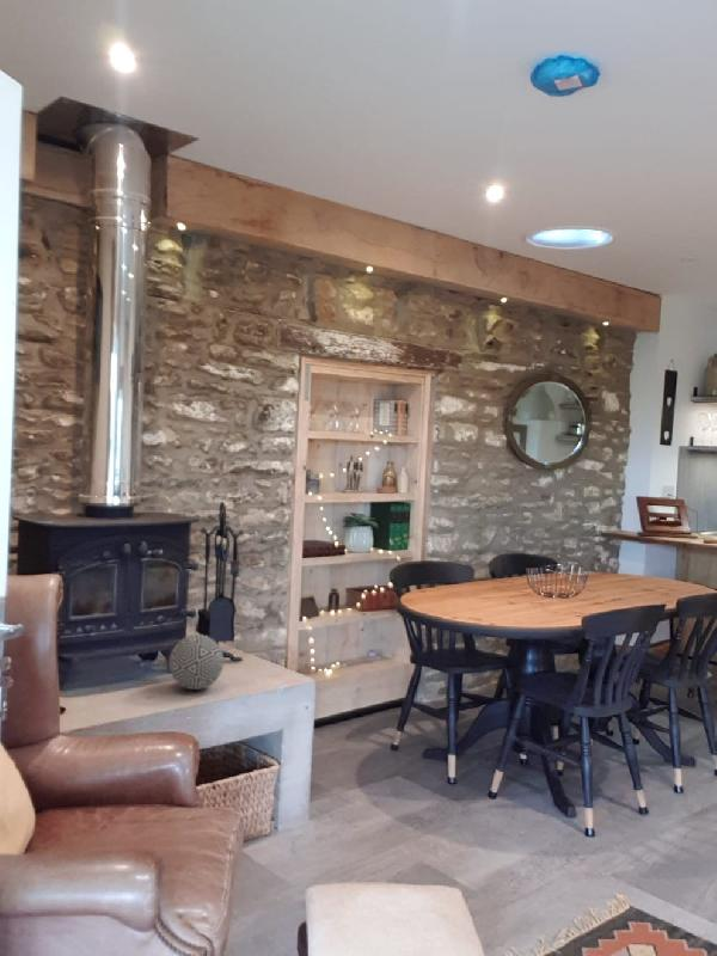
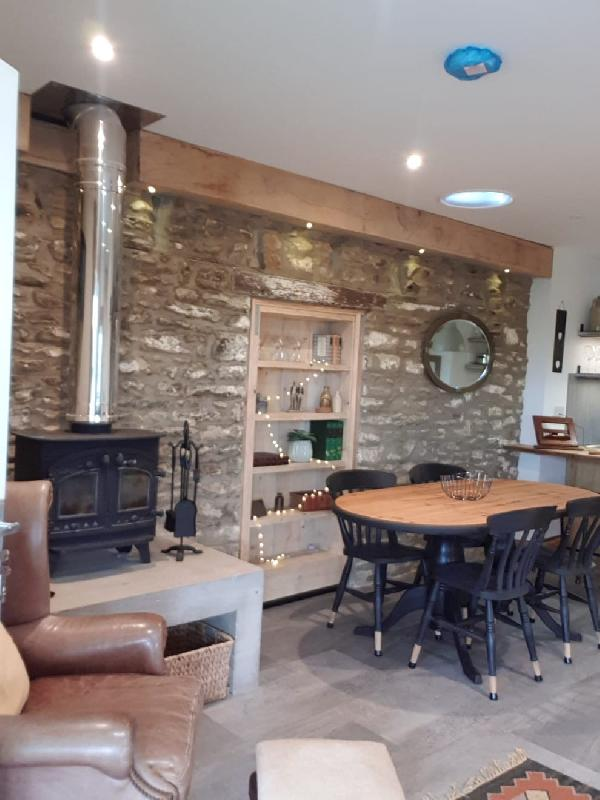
- decorative ball [167,633,225,691]
